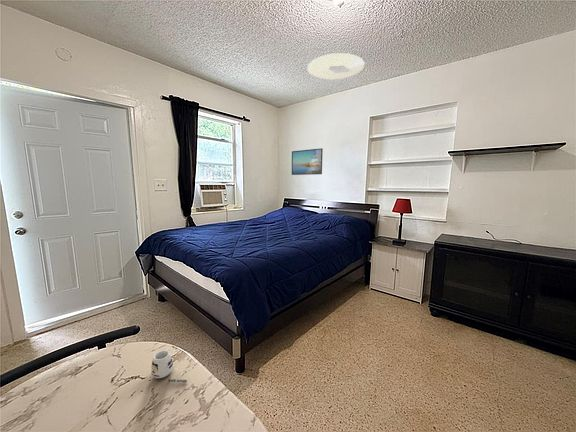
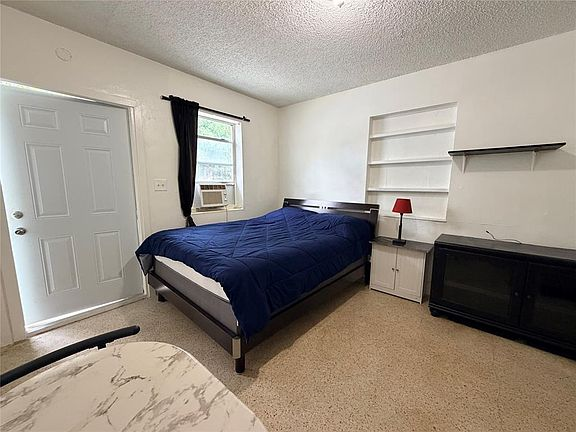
- mug [150,348,188,383]
- ceiling light [306,52,365,80]
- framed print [291,147,324,176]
